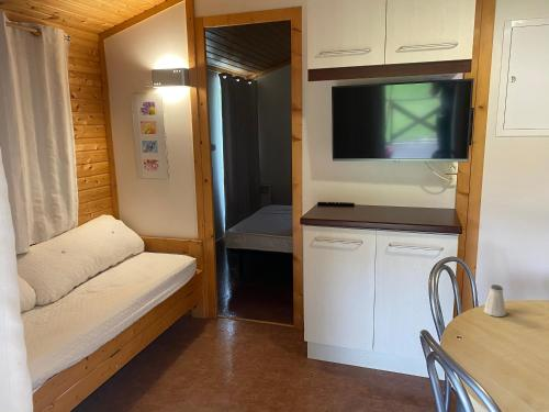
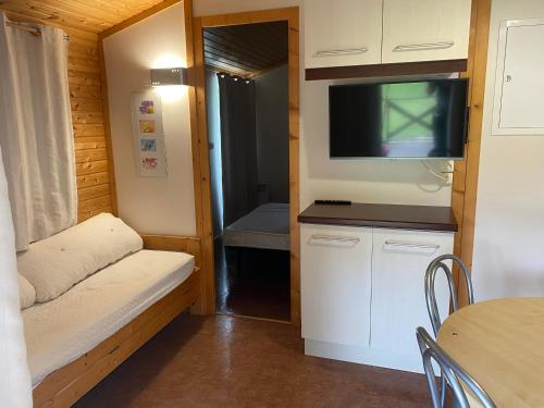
- saltshaker [483,283,507,318]
